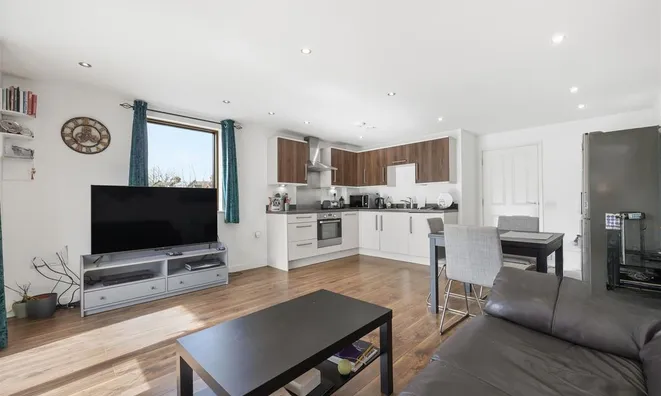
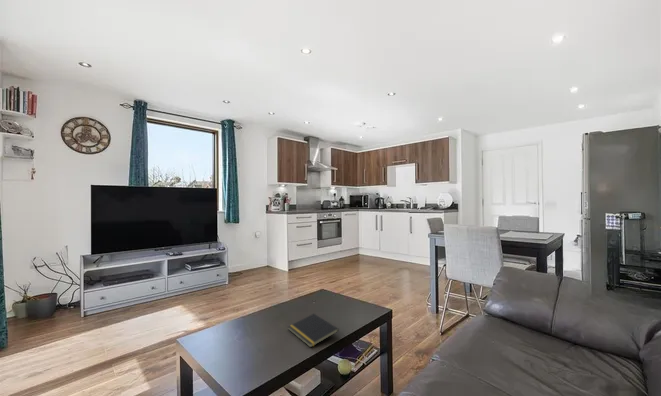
+ notepad [287,313,340,348]
